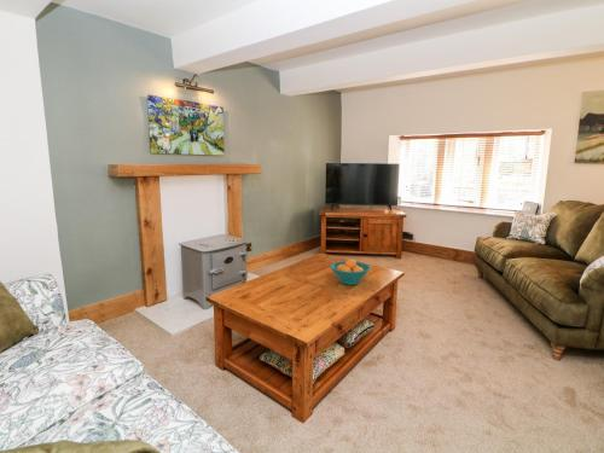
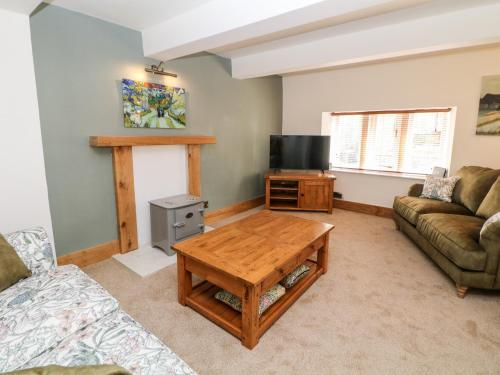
- fruit bowl [329,259,372,286]
